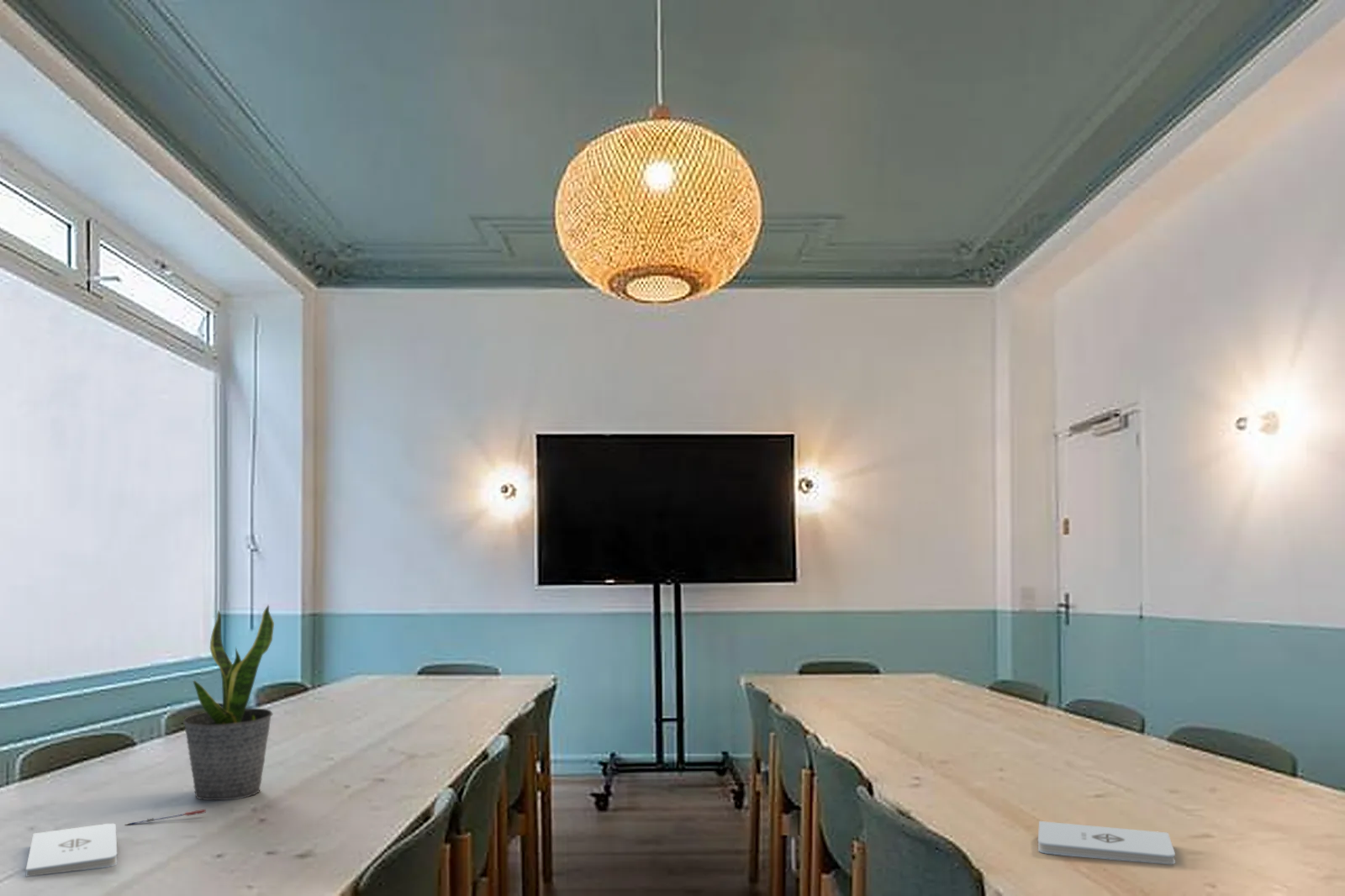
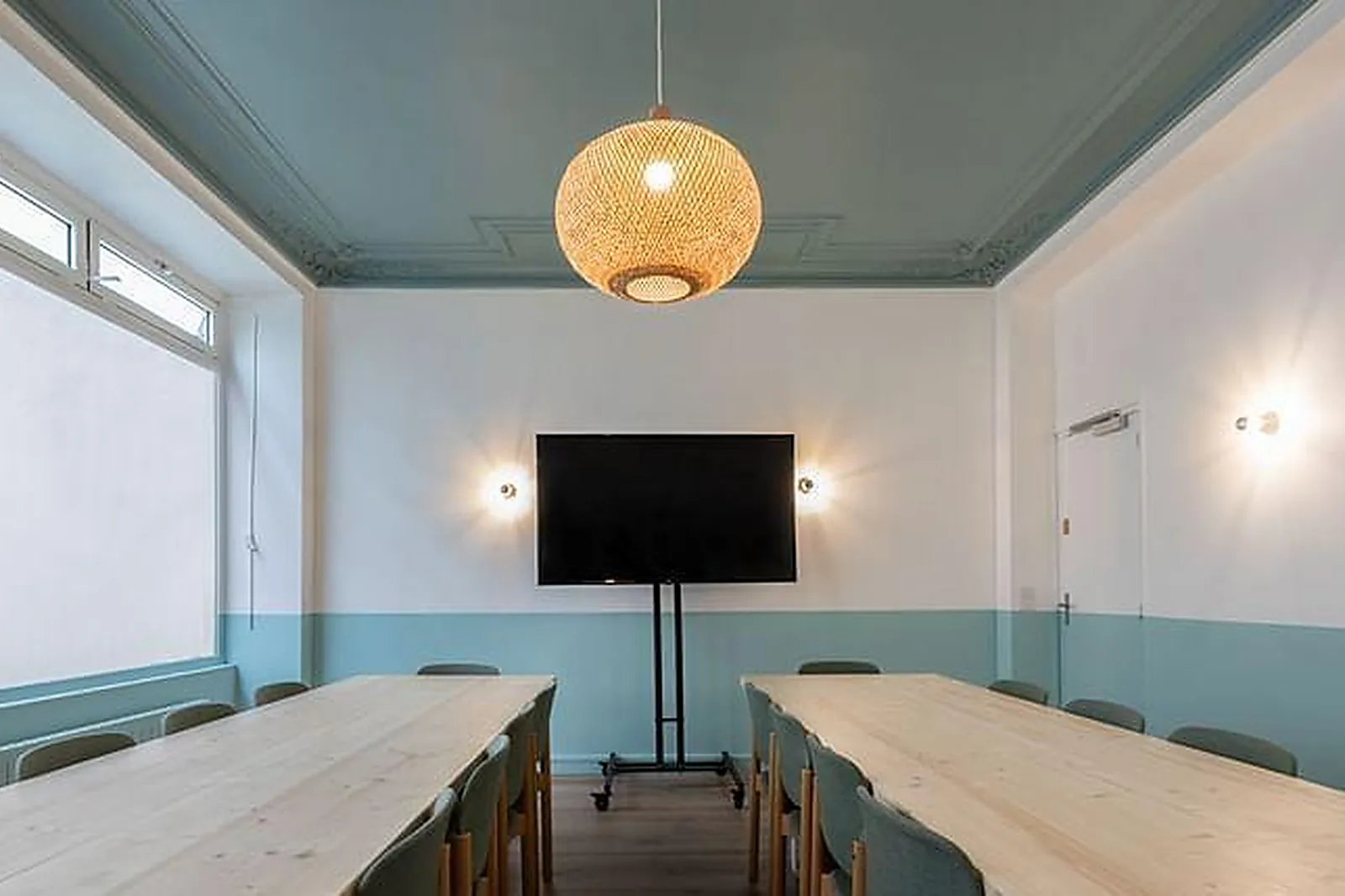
- pen [124,809,207,826]
- potted plant [182,604,275,801]
- notepad [25,823,118,878]
- notepad [1037,820,1176,865]
